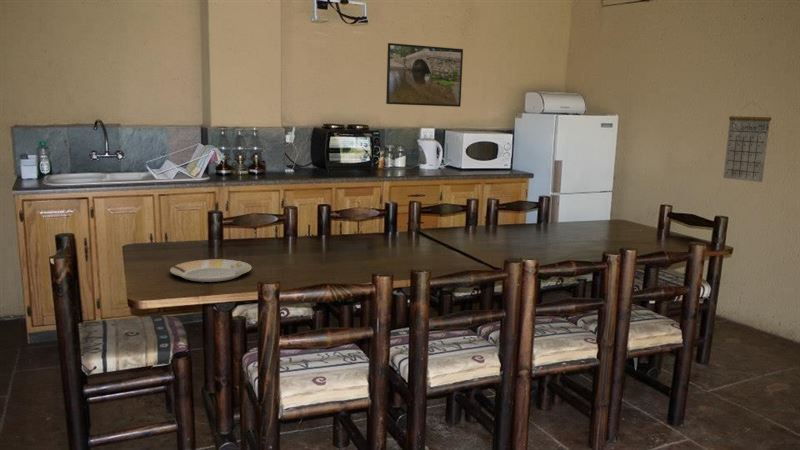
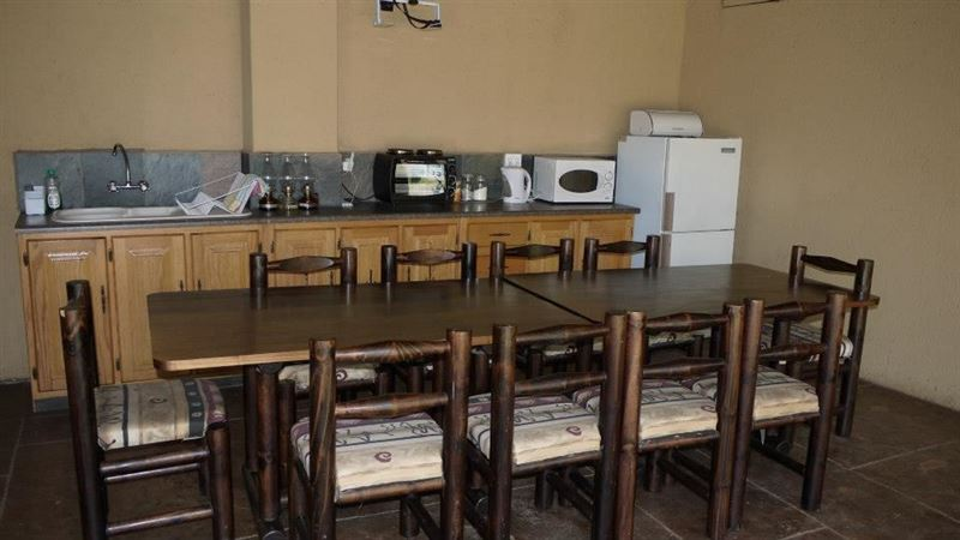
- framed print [385,42,464,108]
- calendar [722,101,773,183]
- plate [169,259,253,283]
